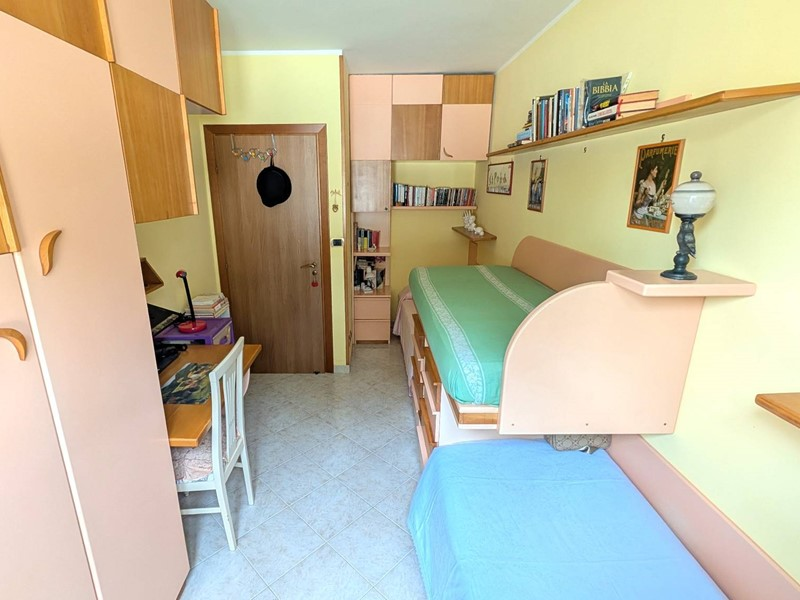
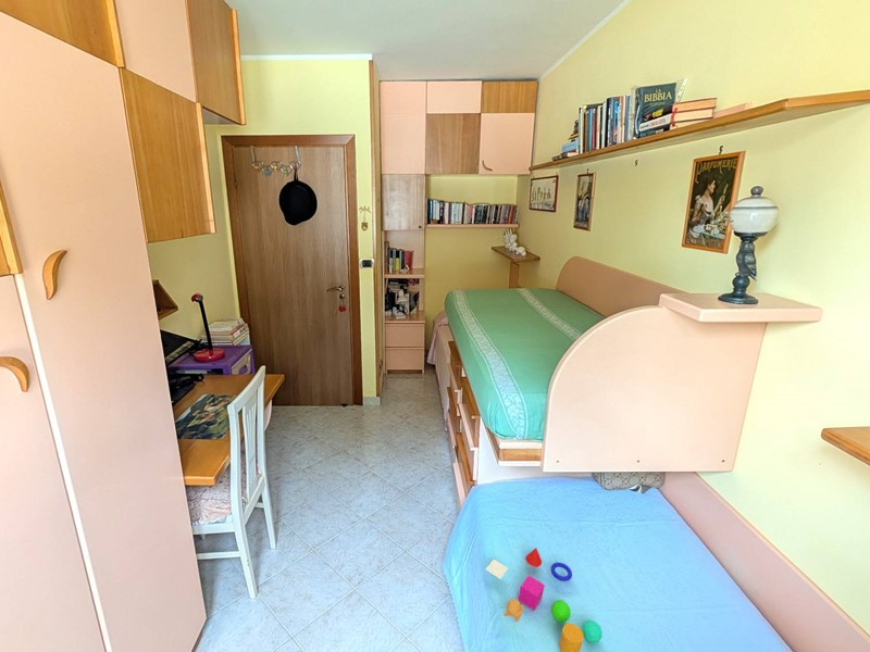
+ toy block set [485,547,602,652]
